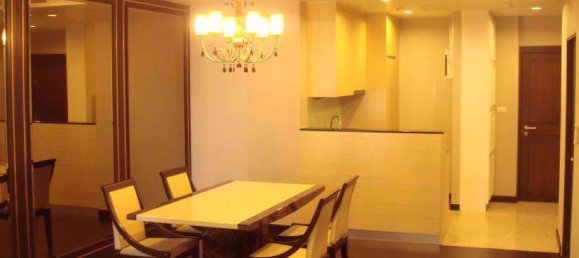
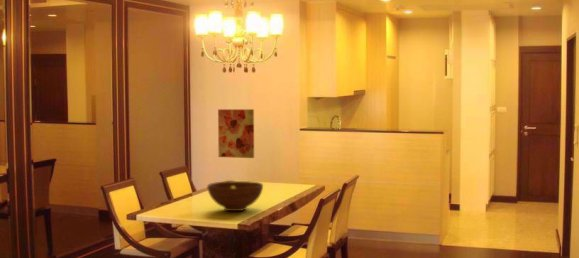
+ fruit bowl [206,180,264,212]
+ wall art [217,108,255,159]
